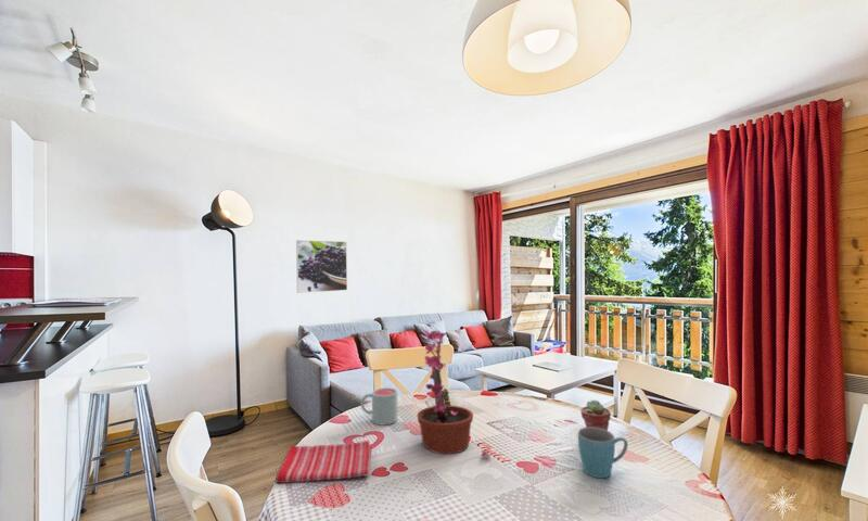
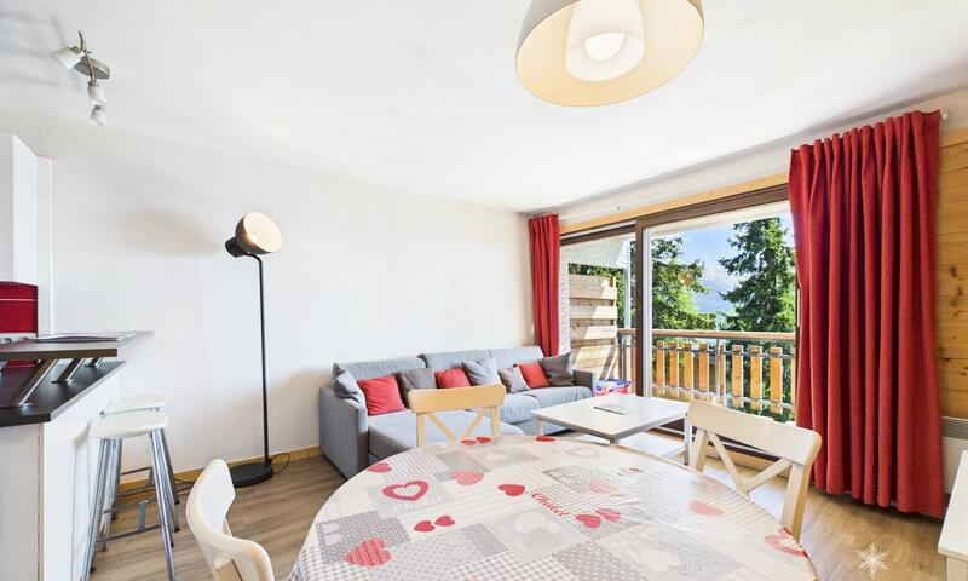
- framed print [295,239,348,294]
- potted plant [416,330,492,457]
- potted succulent [579,399,612,431]
- teapot [424,387,467,408]
- mug [360,386,399,425]
- mug [577,427,629,479]
- dish towel [275,440,372,484]
